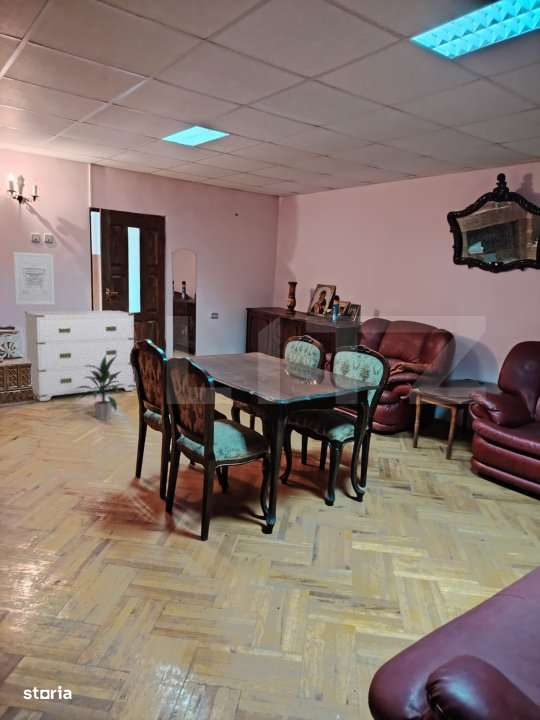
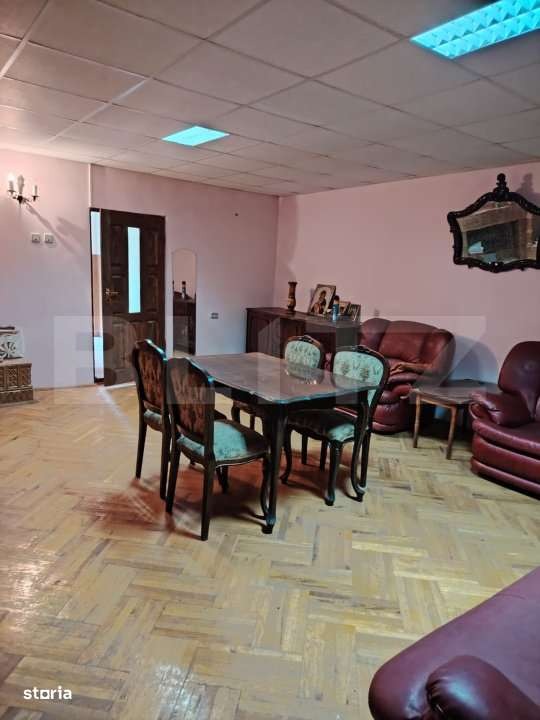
- indoor plant [74,355,126,421]
- wall art [12,251,56,305]
- dresser [24,310,135,402]
